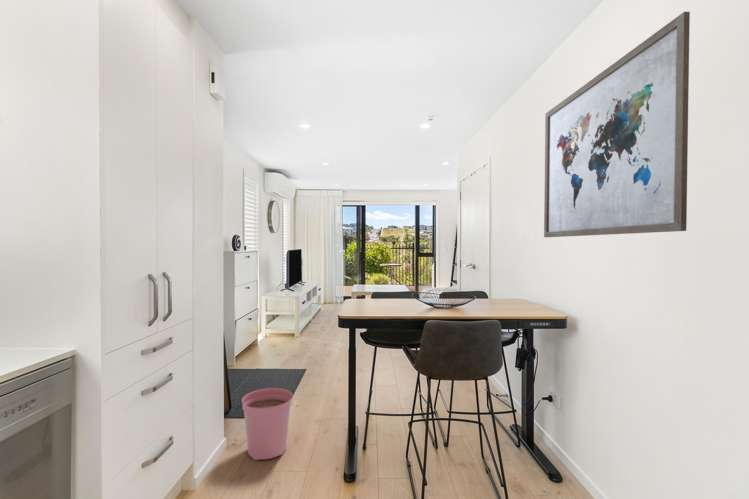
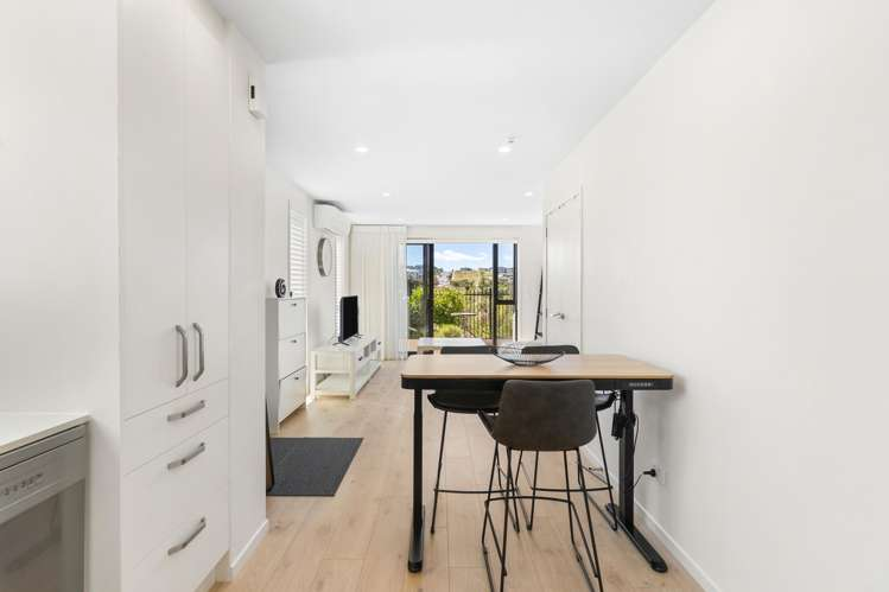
- plant pot [241,387,294,461]
- wall art [543,11,691,238]
